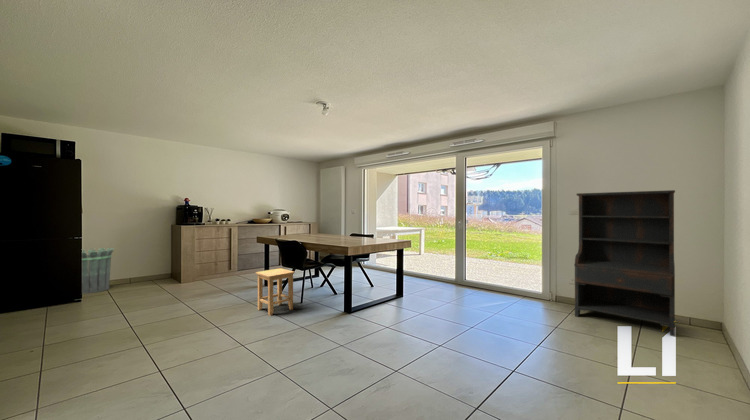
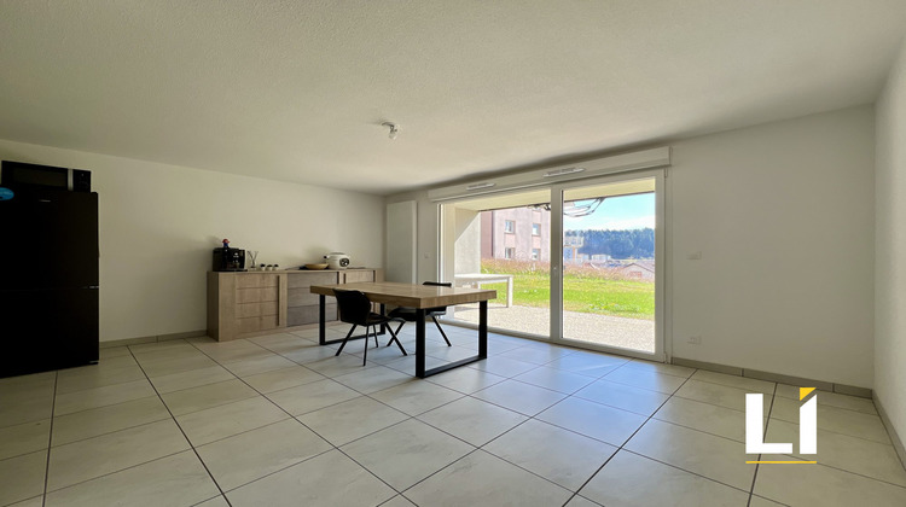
- stool [255,267,296,316]
- waste bin [81,247,115,295]
- bookshelf [573,189,676,338]
